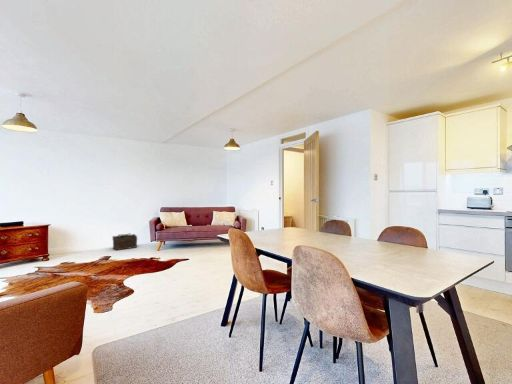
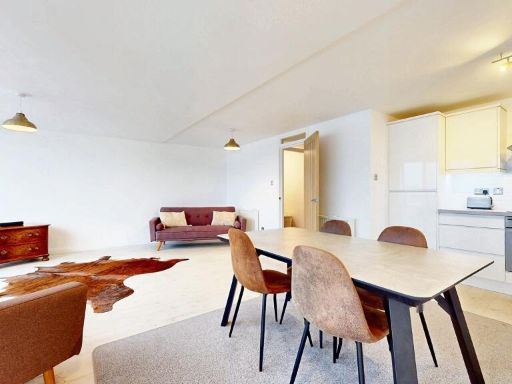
- basket [111,233,138,251]
